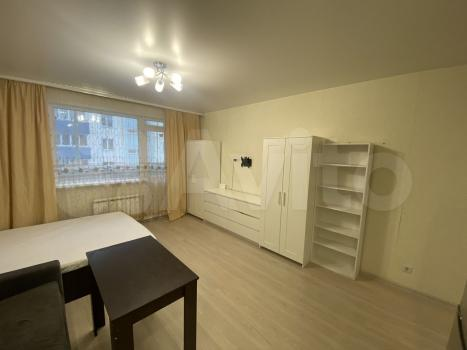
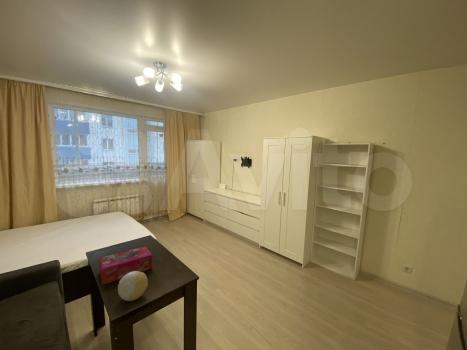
+ tissue box [98,245,153,286]
+ decorative ball [117,271,149,302]
